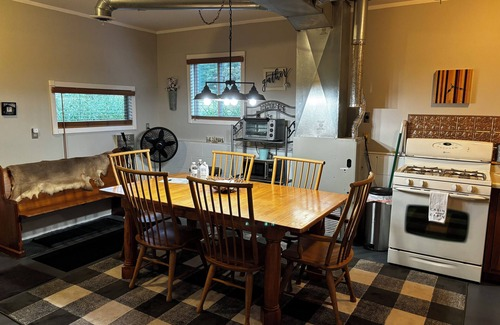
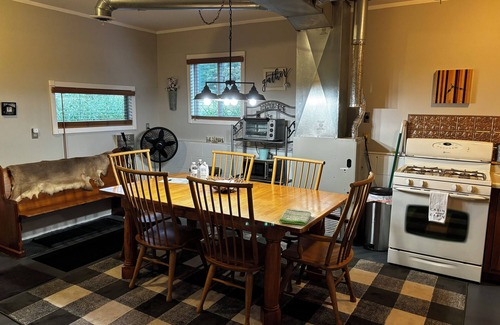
+ dish towel [278,208,312,226]
